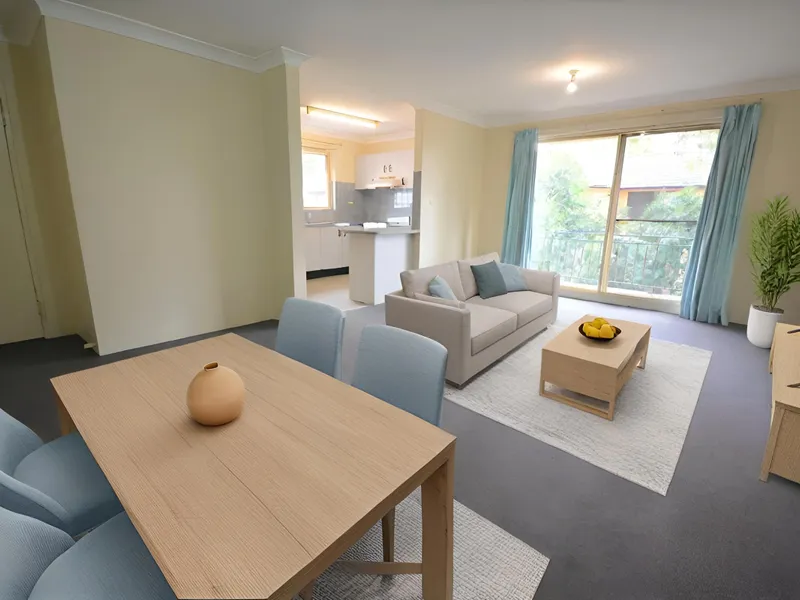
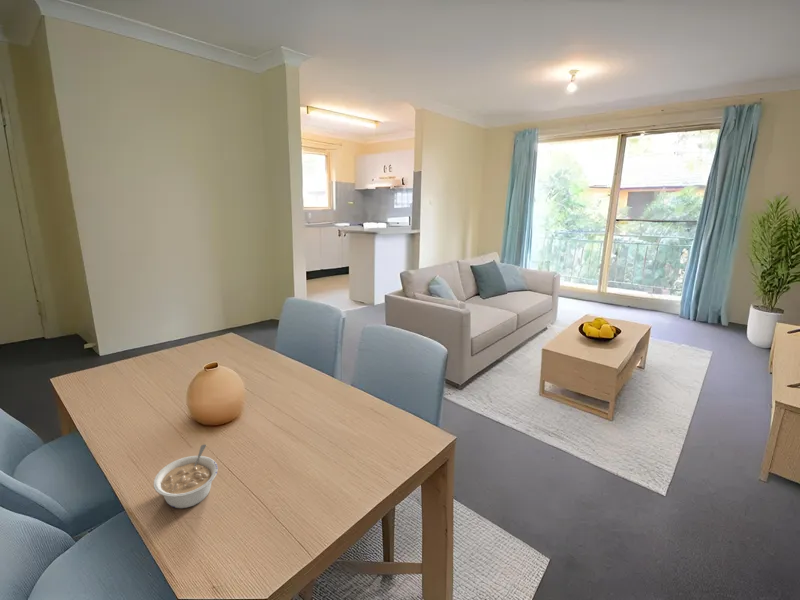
+ legume [153,444,219,509]
